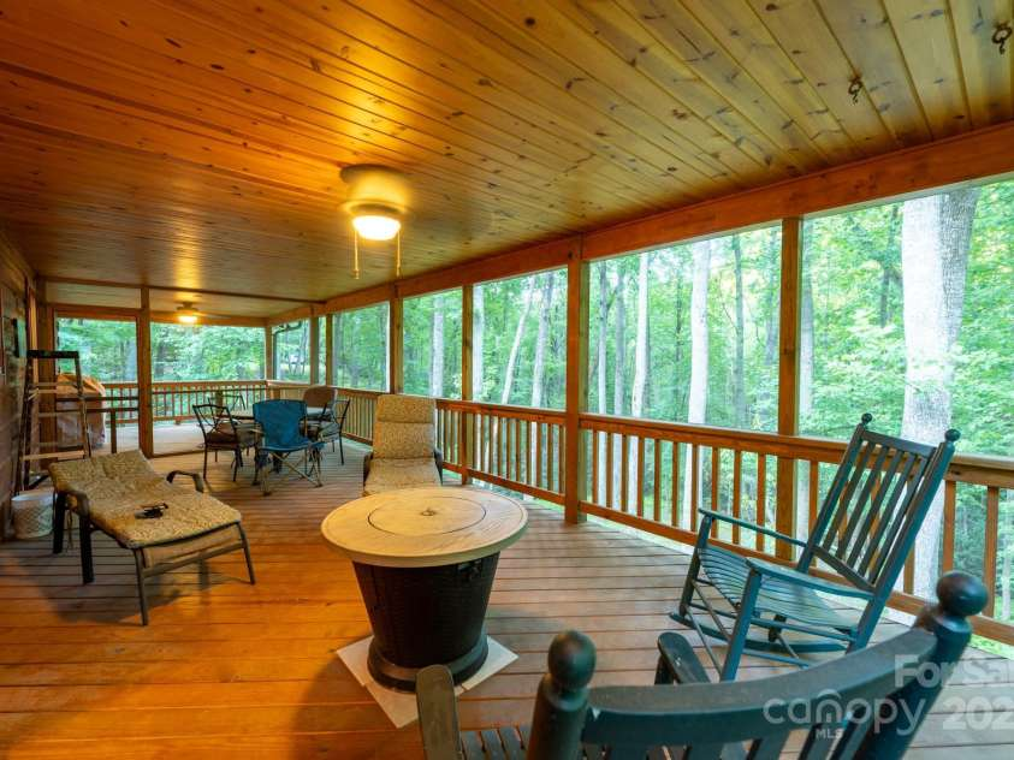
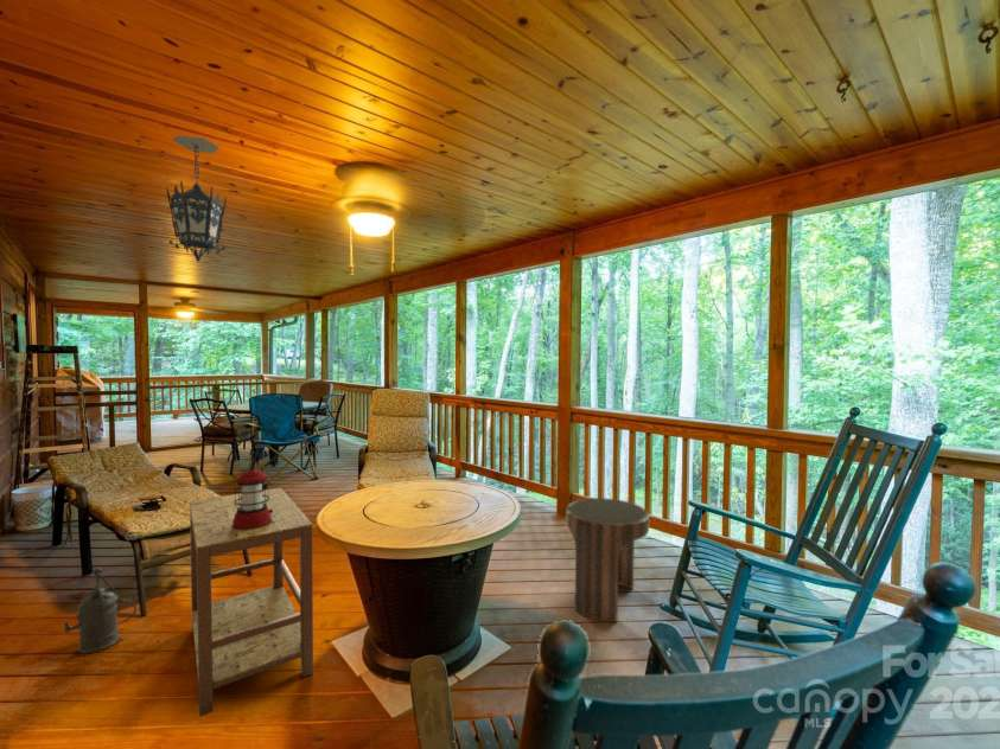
+ side table [189,486,314,718]
+ oil lamp [63,568,138,655]
+ side table [565,497,650,623]
+ lantern [233,450,273,530]
+ hanging lantern [163,134,227,263]
